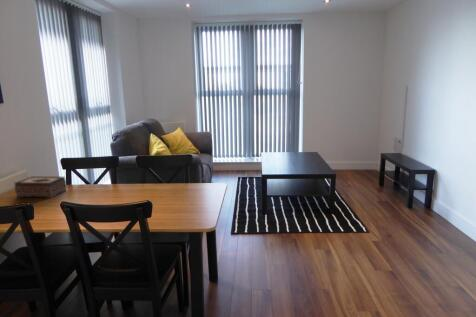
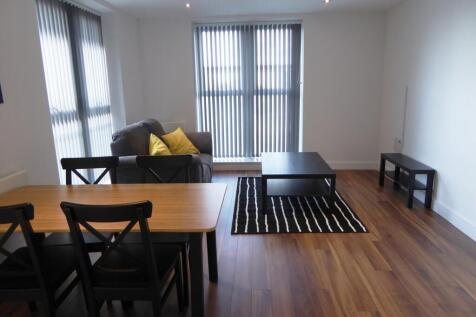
- tissue box [13,176,68,198]
